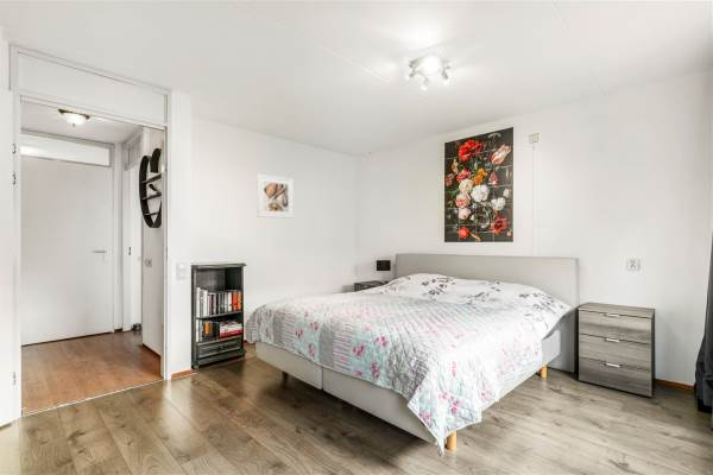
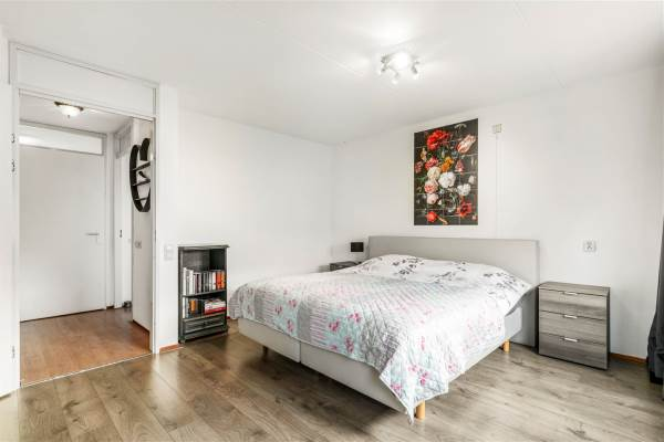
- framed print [255,173,295,220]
